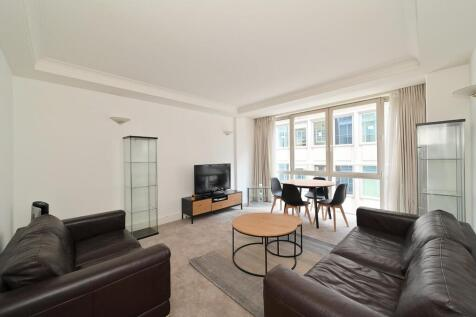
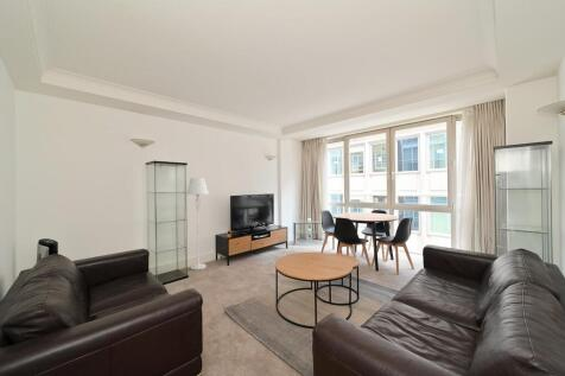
+ floor lamp [185,177,210,270]
